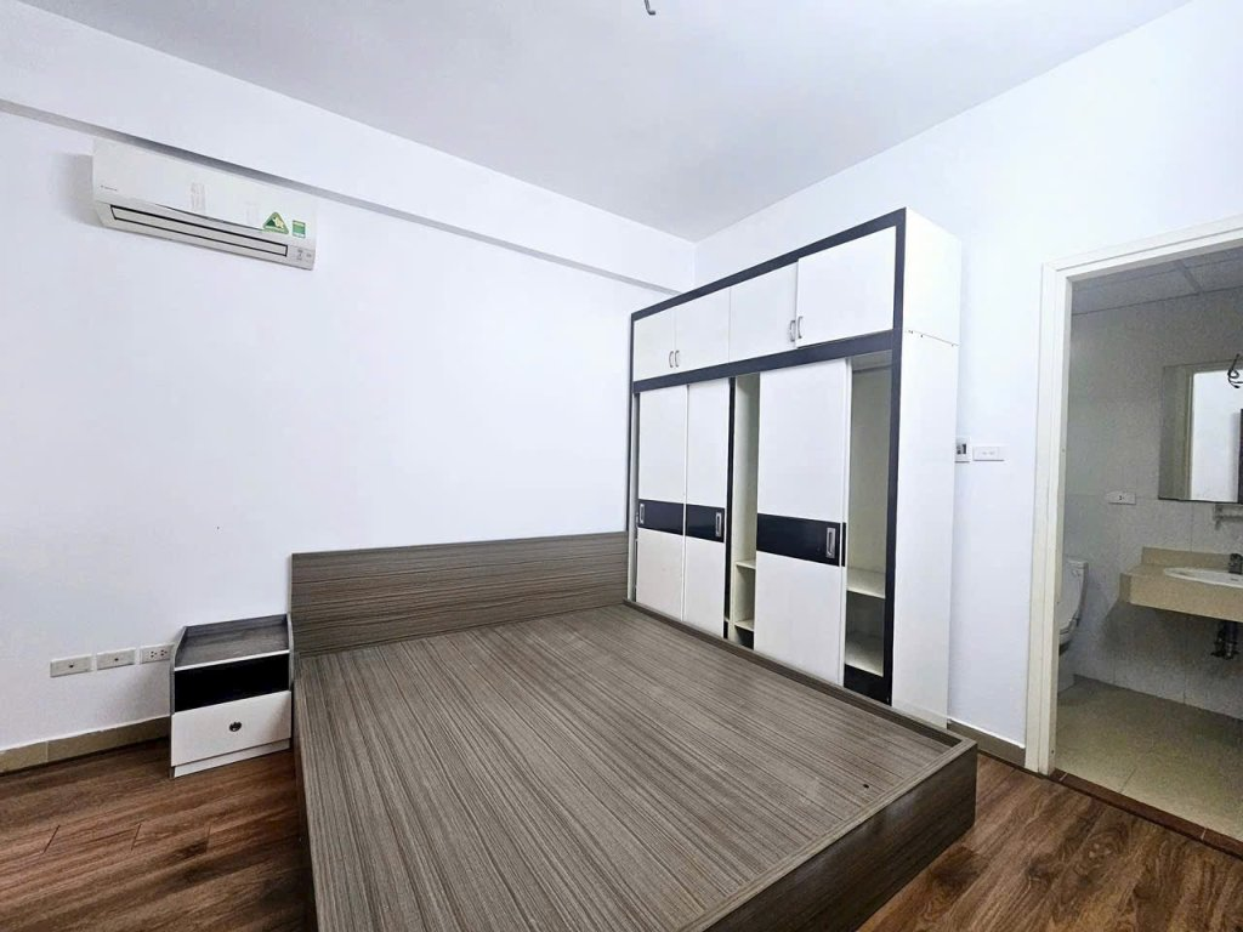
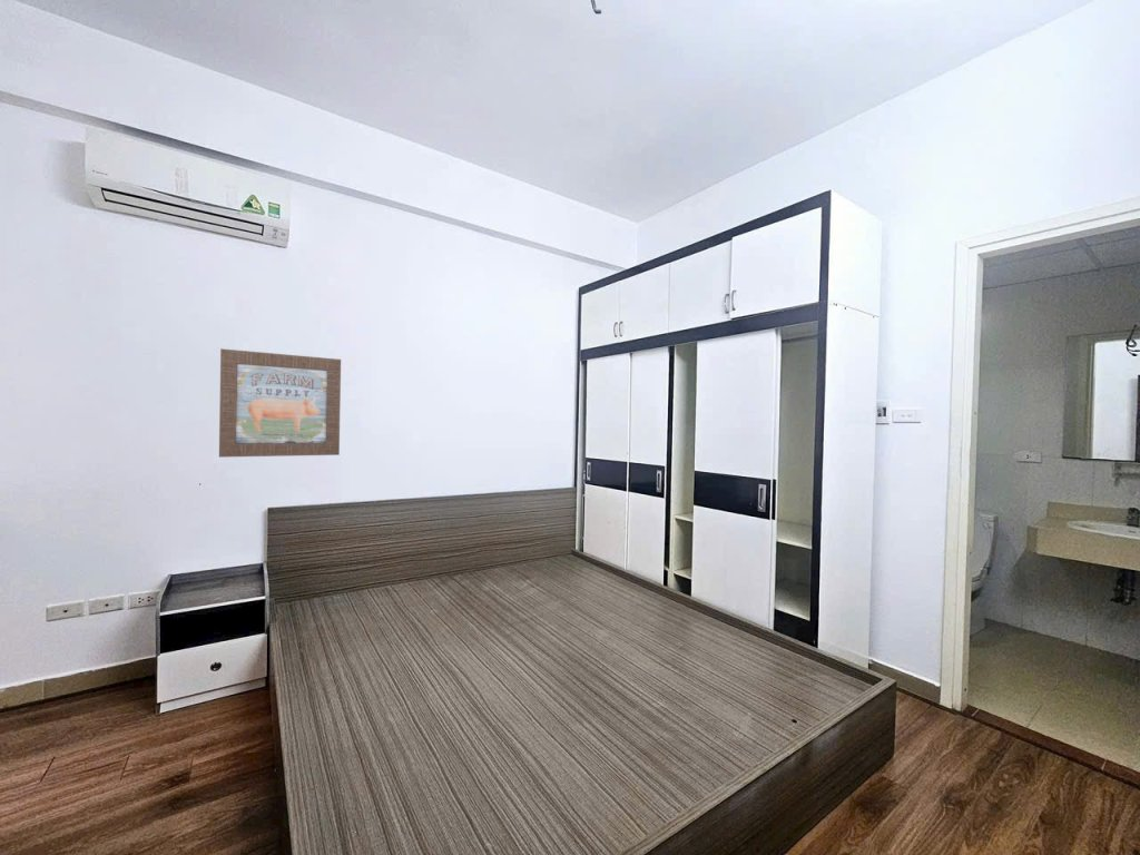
+ wall art [218,347,342,459]
